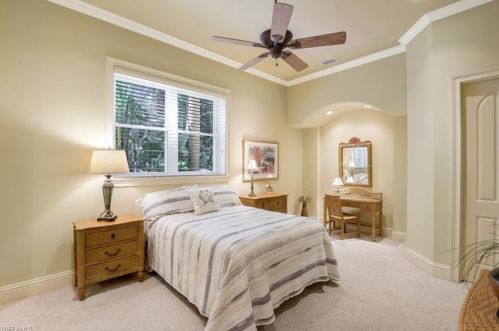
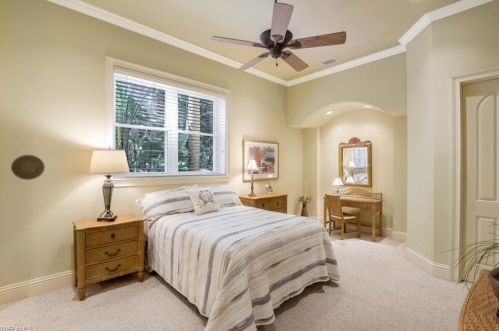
+ decorative plate [10,154,46,181]
